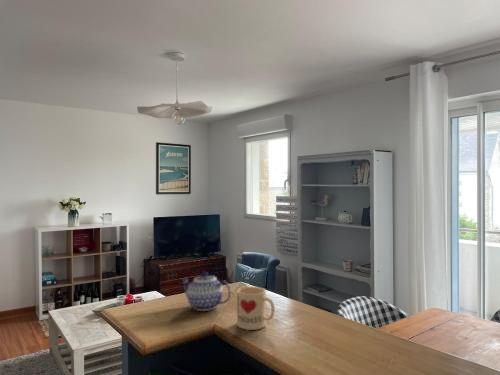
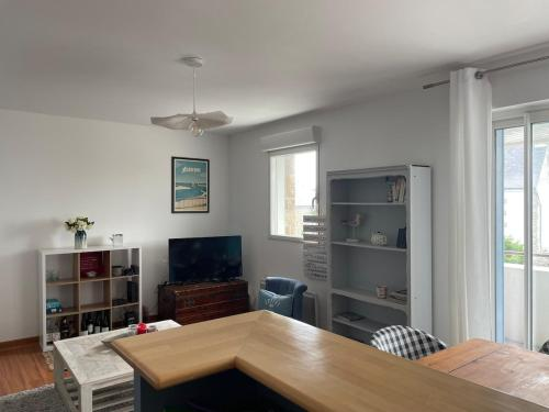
- mug [236,286,276,331]
- teapot [180,271,232,312]
